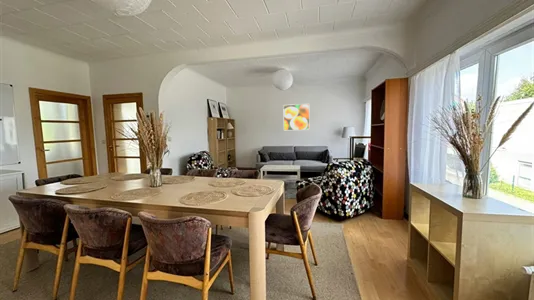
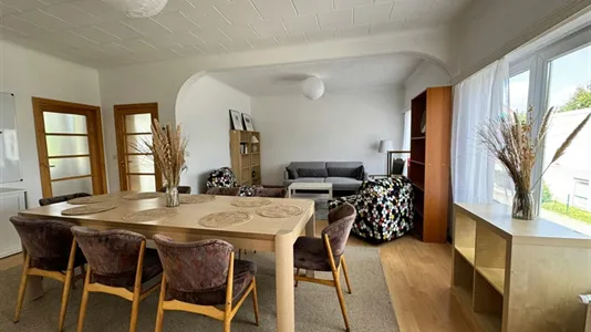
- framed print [282,103,310,131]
